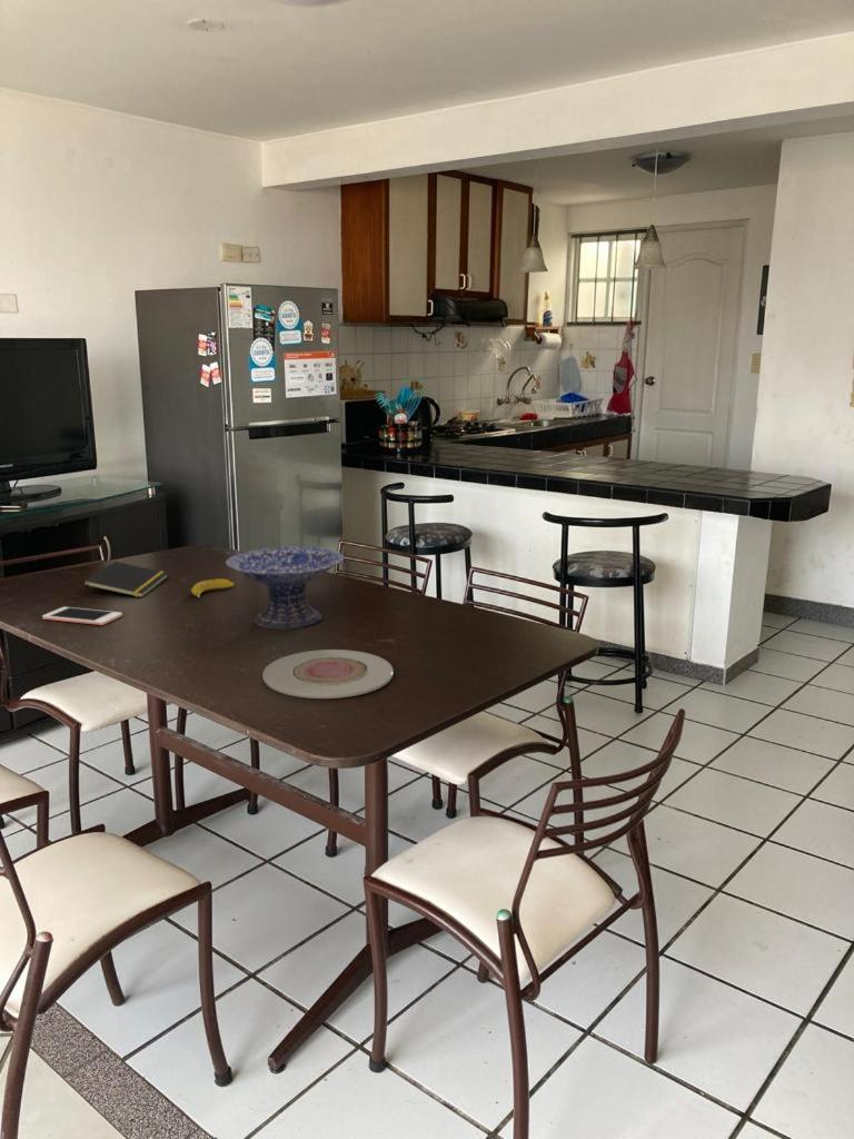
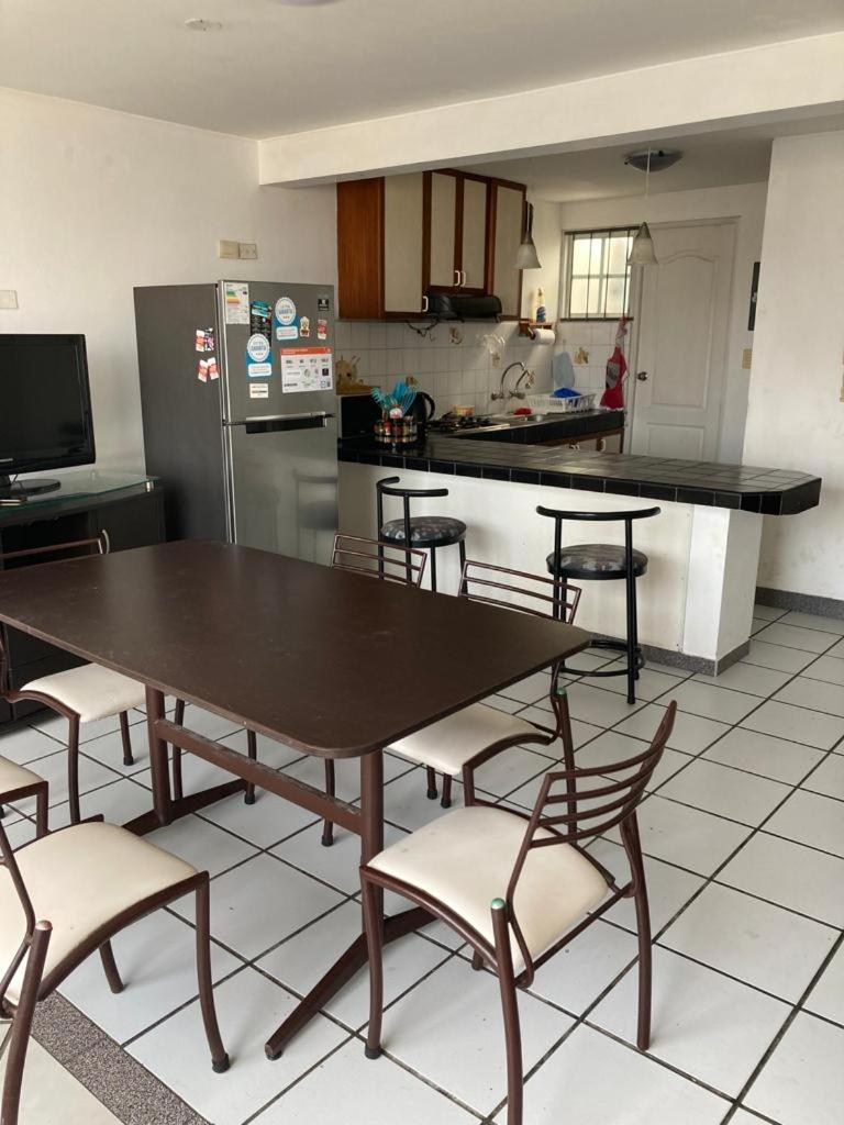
- plate [261,648,395,700]
- cell phone [41,606,123,626]
- notepad [82,561,169,598]
- banana [190,577,235,600]
- decorative bowl [225,545,346,631]
